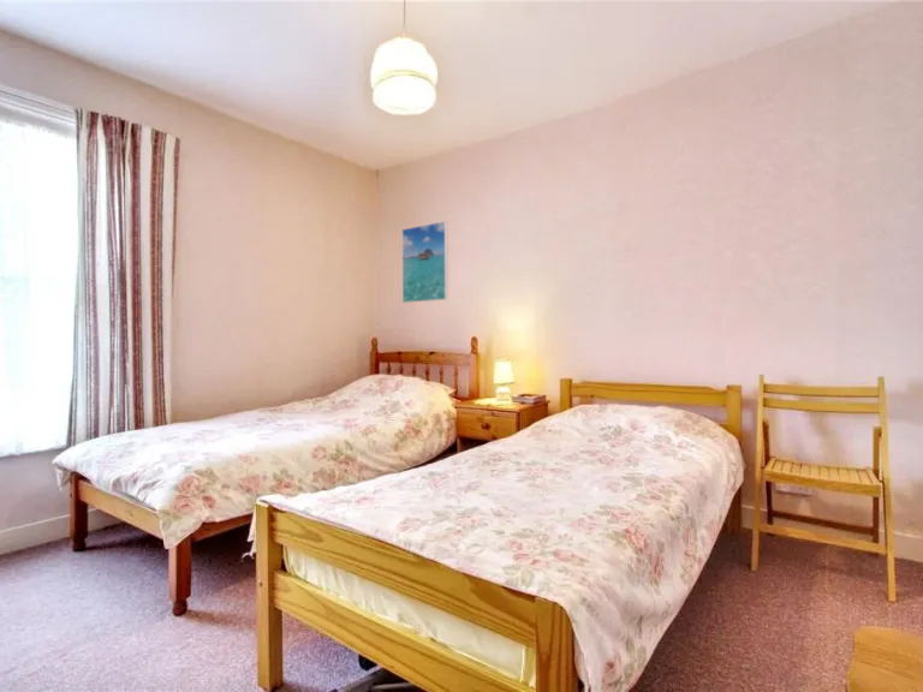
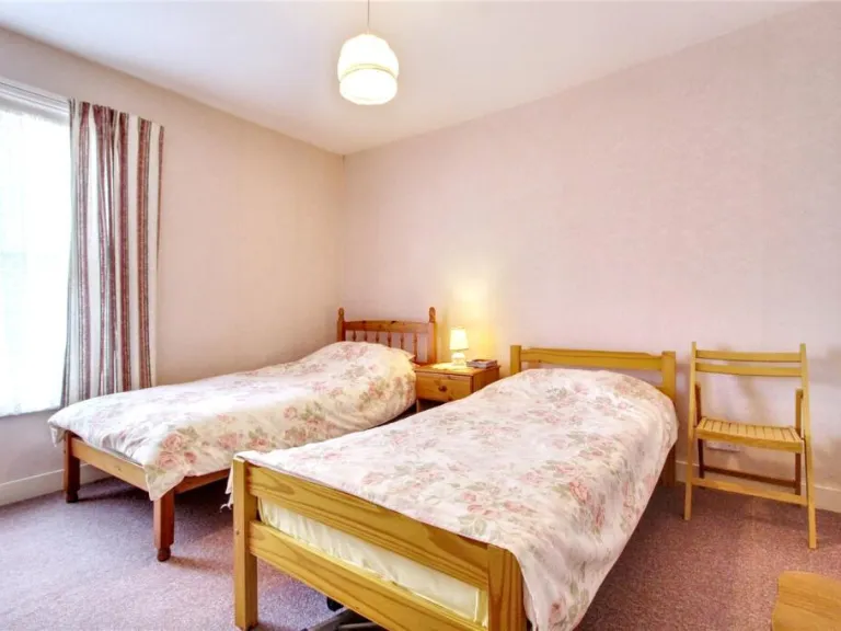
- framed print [401,220,449,304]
